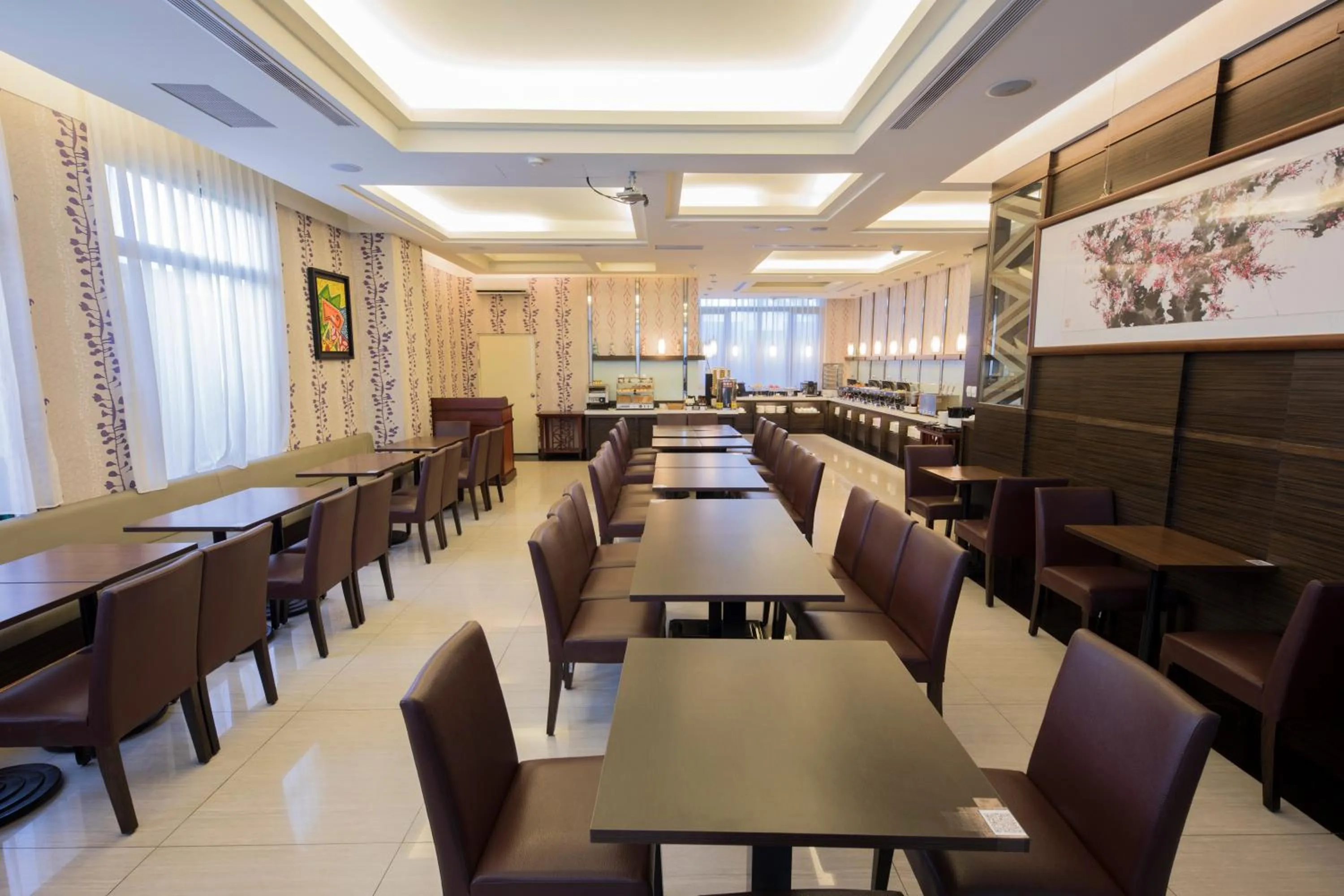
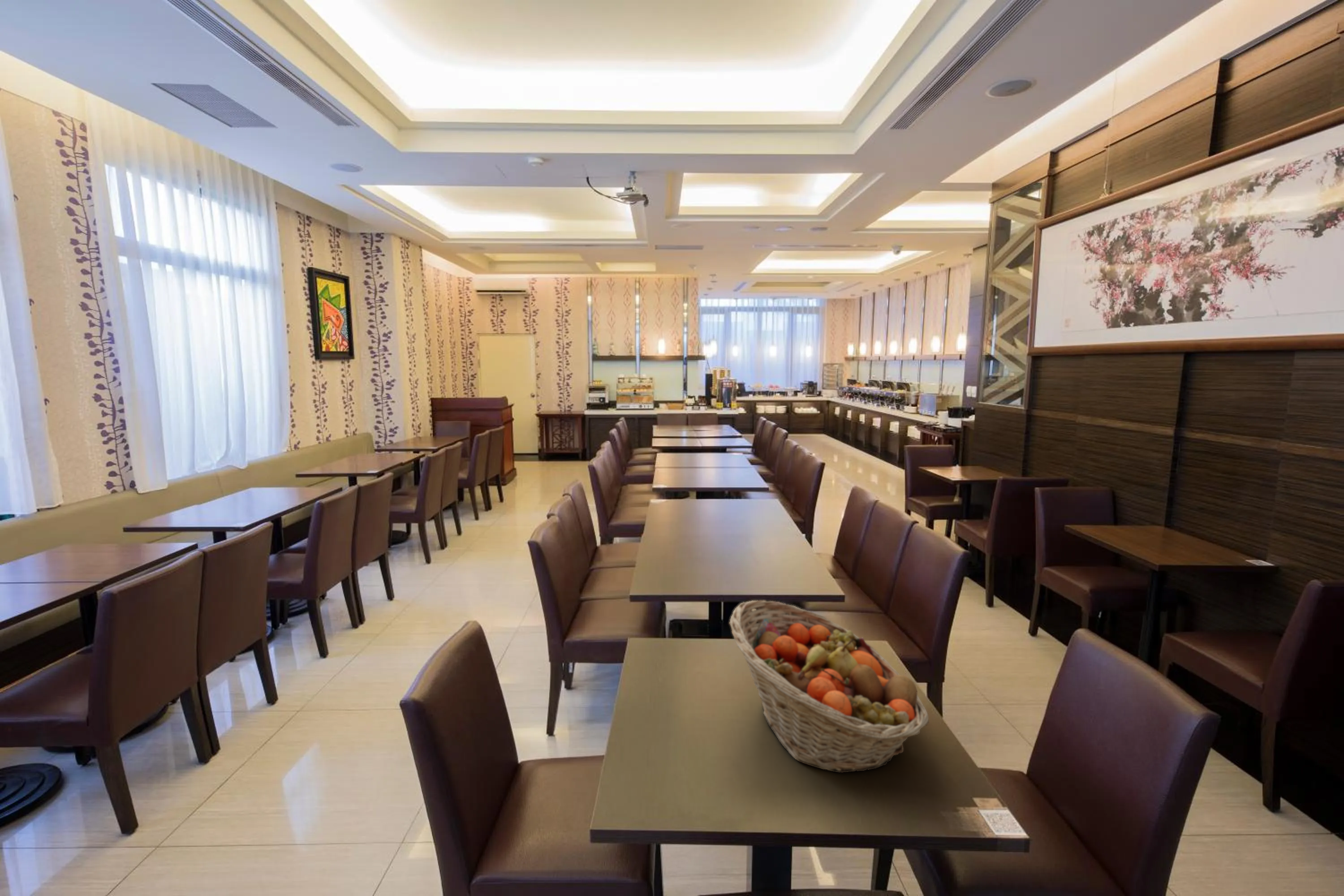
+ fruit basket [728,600,930,773]
